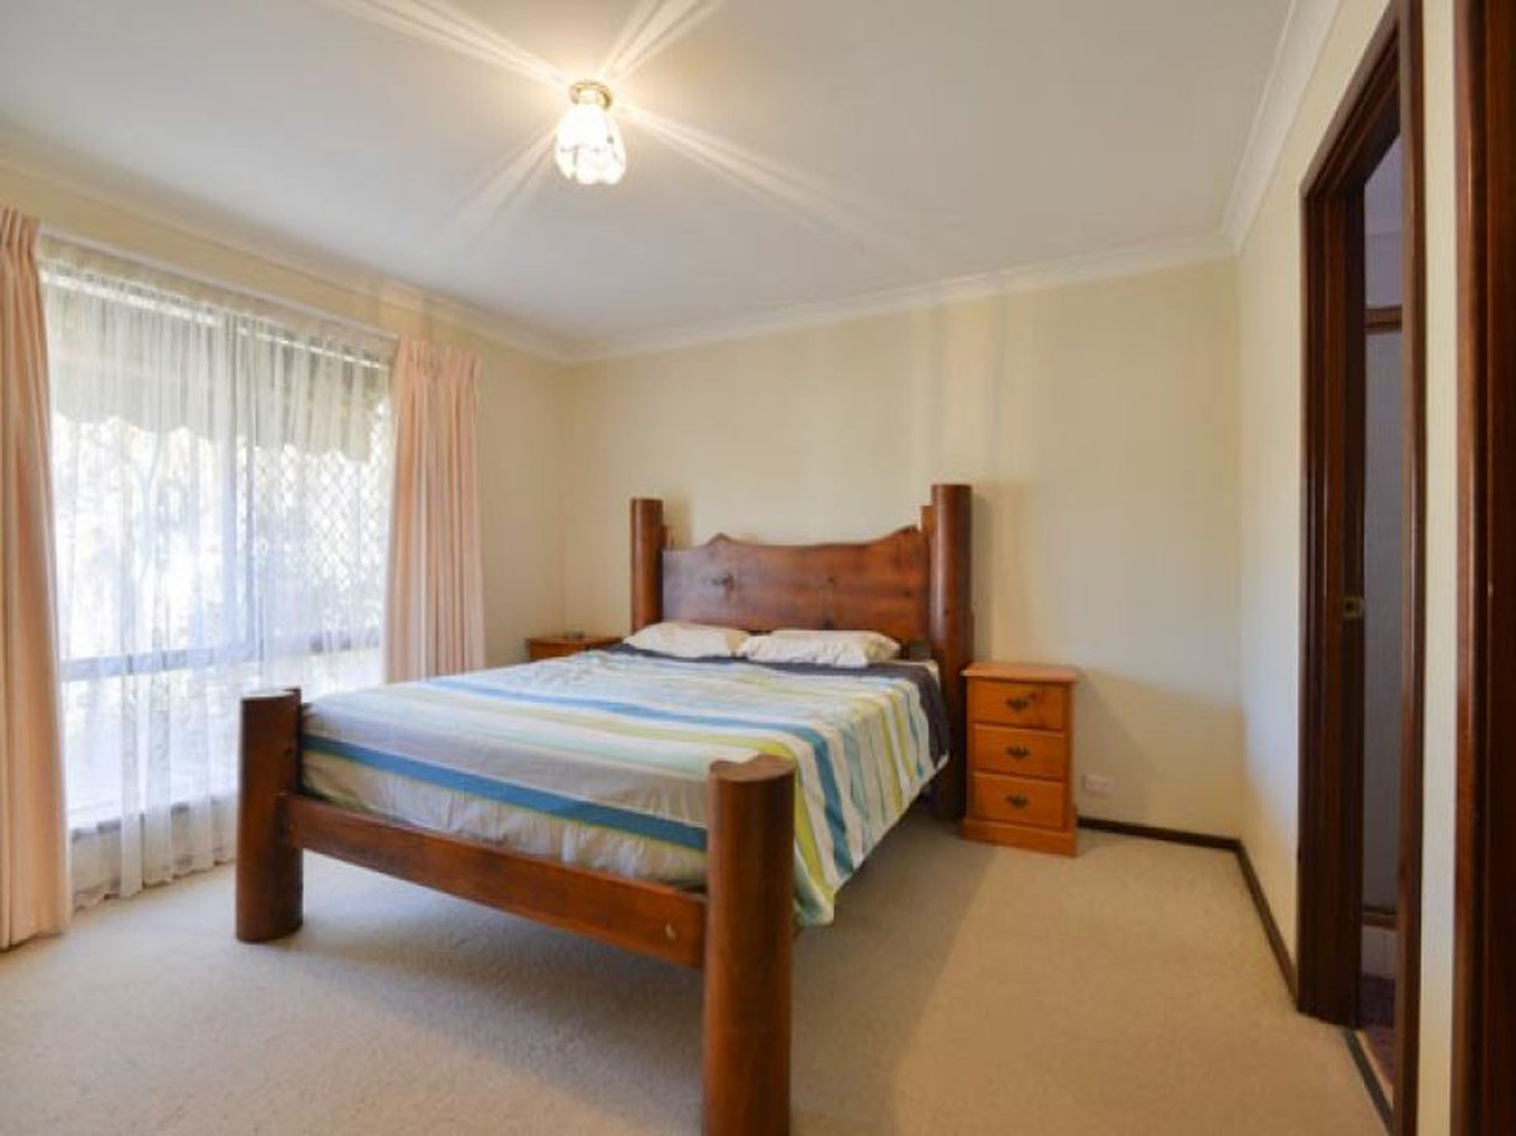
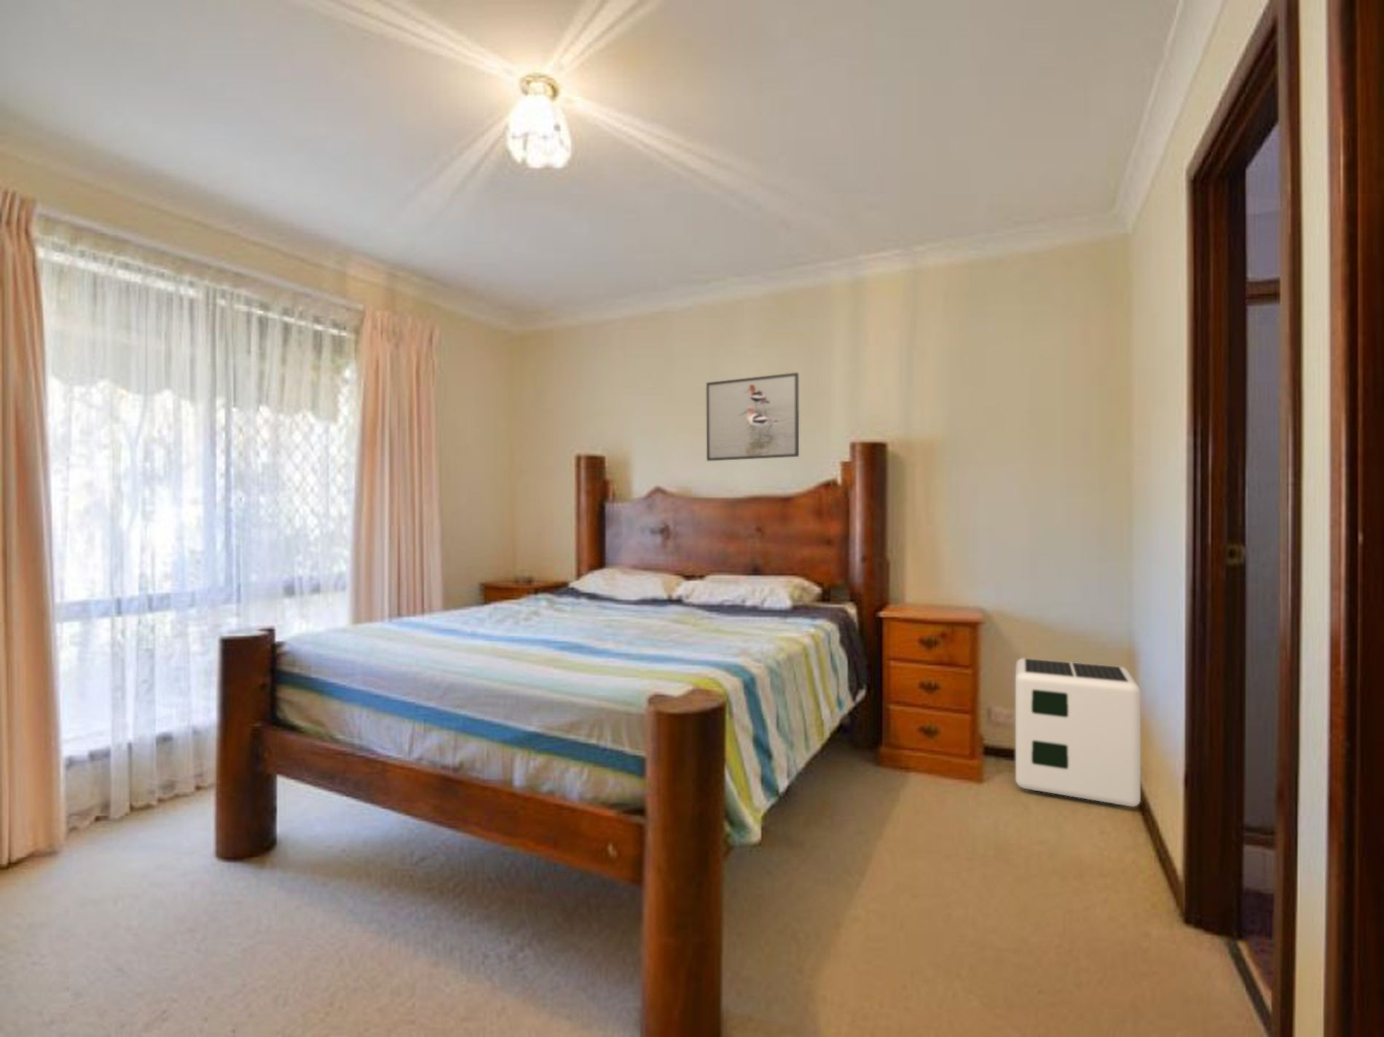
+ air purifier [1015,658,1141,808]
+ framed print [706,371,800,462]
